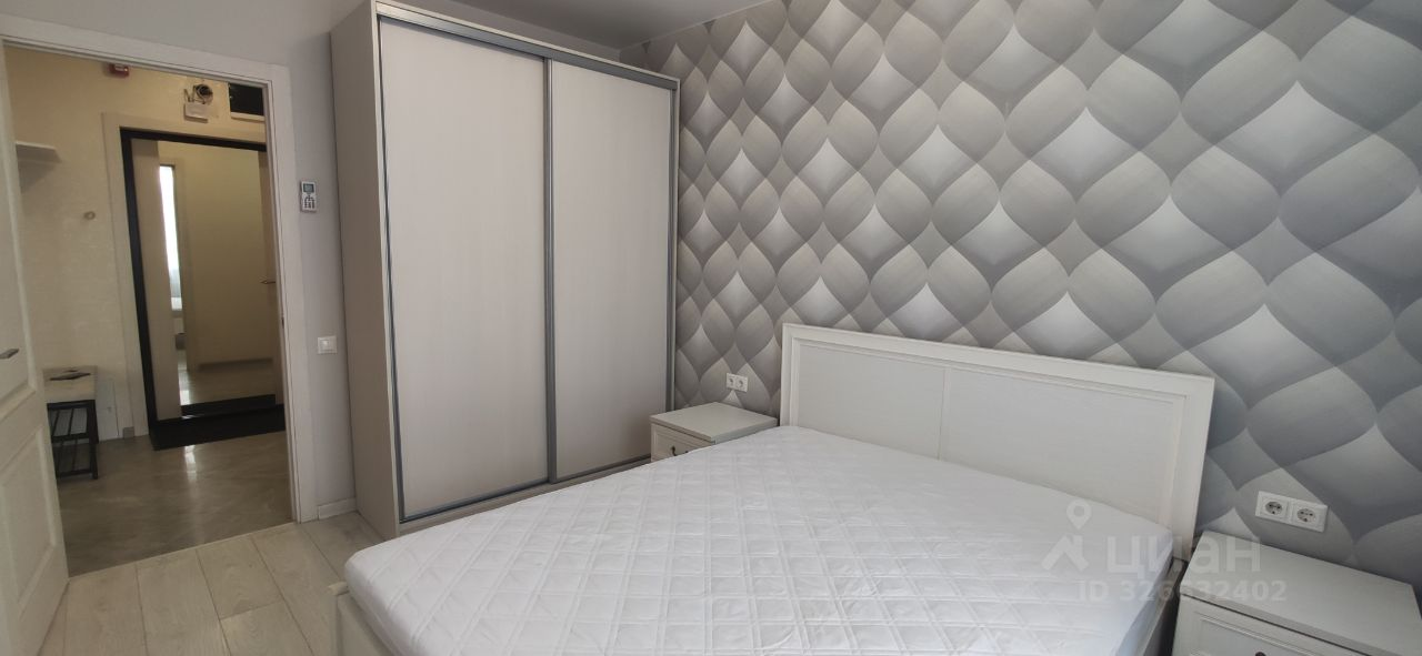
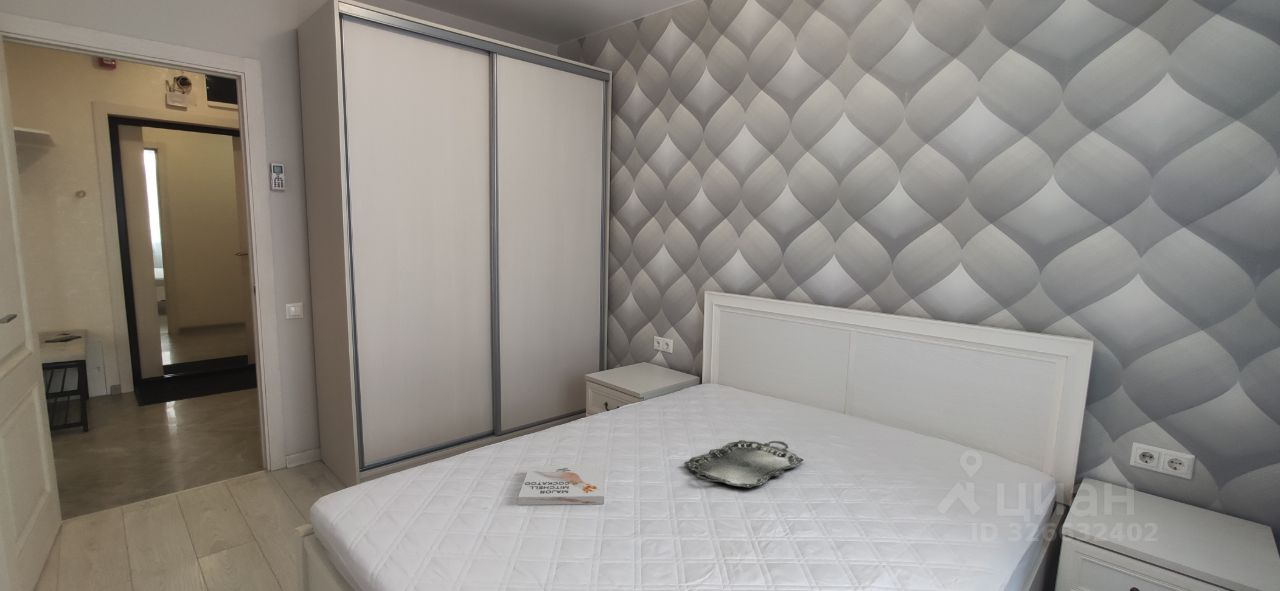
+ serving tray [683,439,804,489]
+ book [517,464,605,506]
